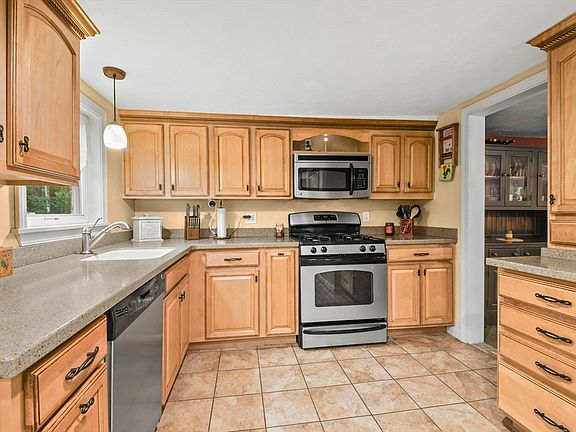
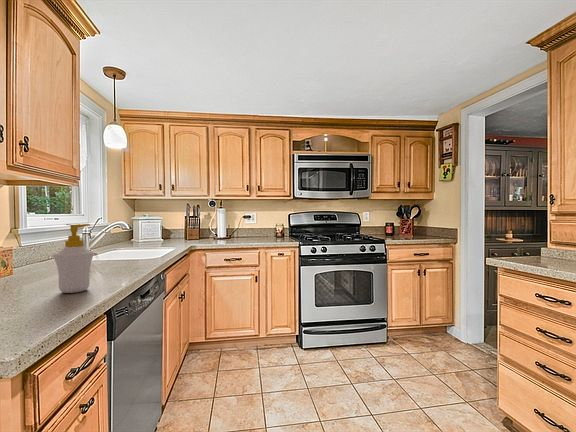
+ soap bottle [52,223,95,294]
